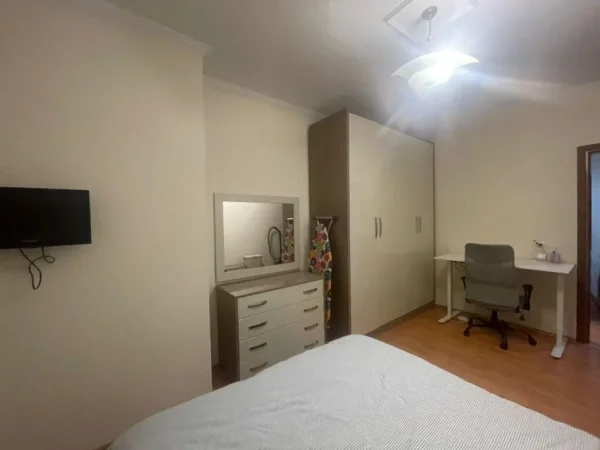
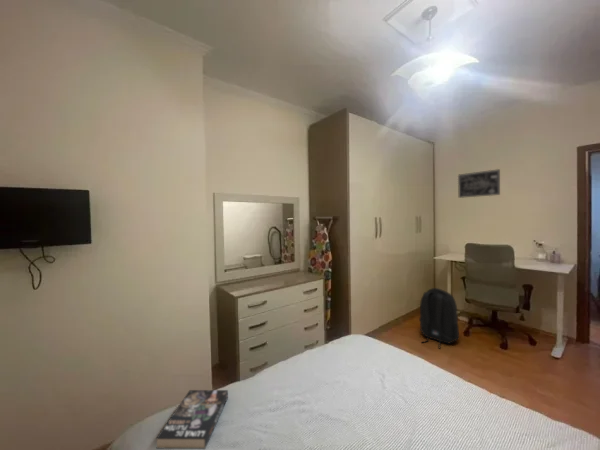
+ wall art [457,168,501,199]
+ backpack [418,287,460,349]
+ book [155,389,229,450]
